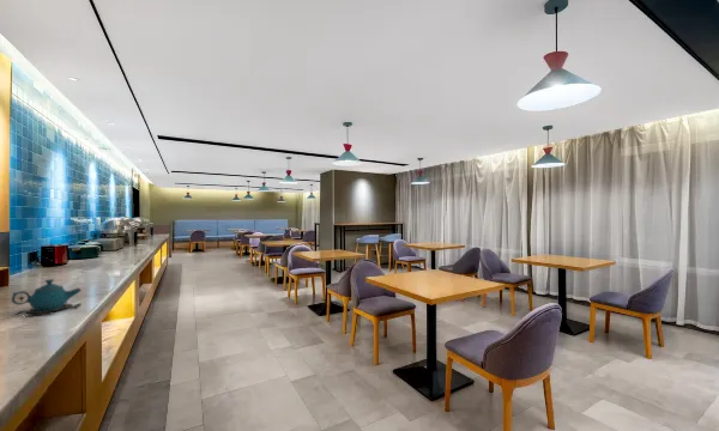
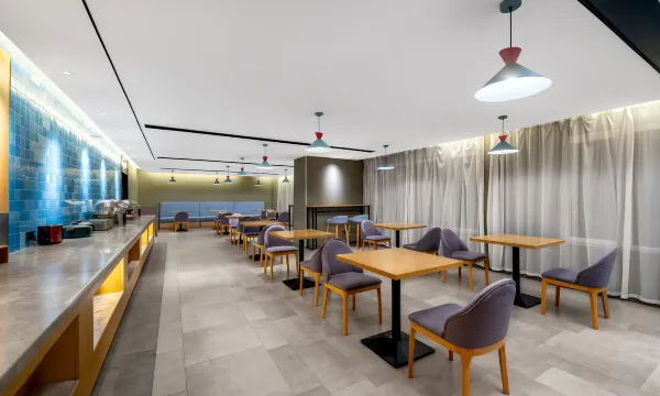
- teapot [11,278,83,317]
